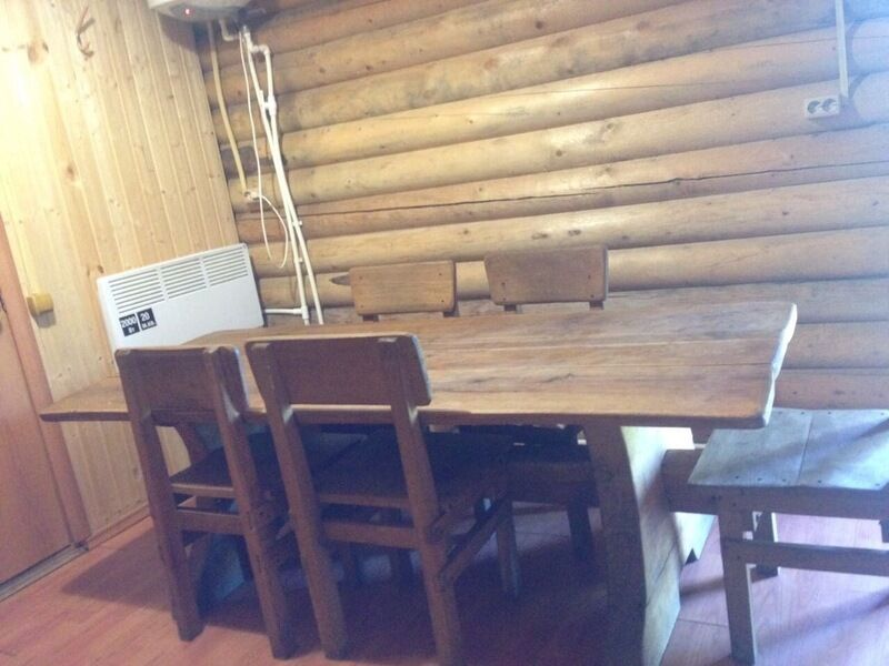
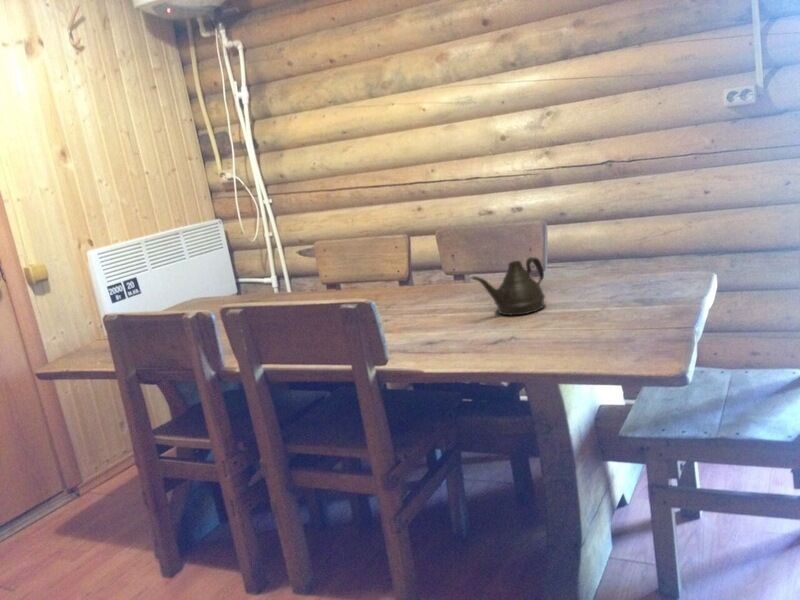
+ teapot [471,256,546,316]
